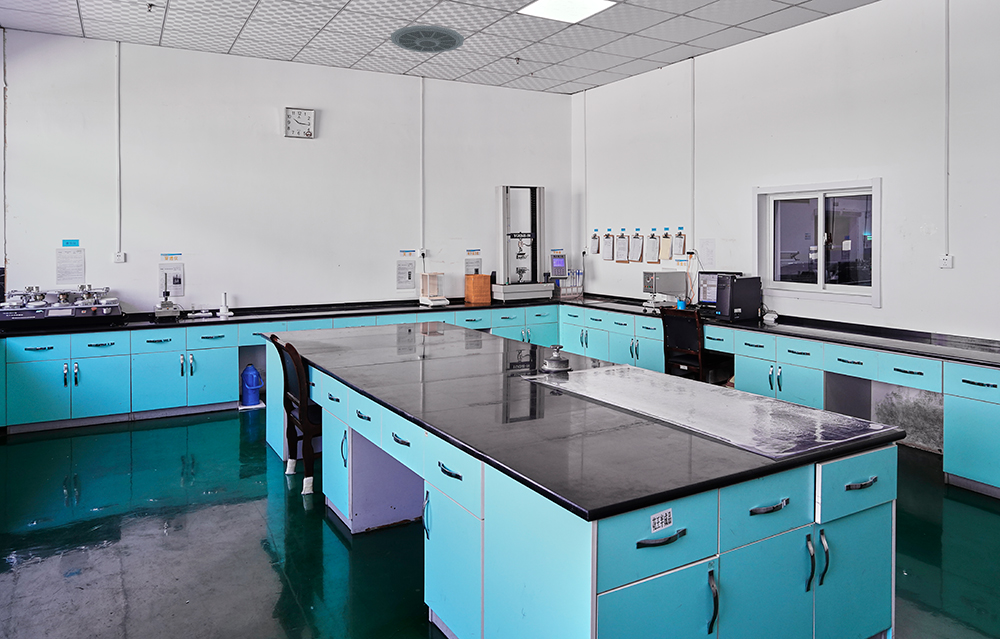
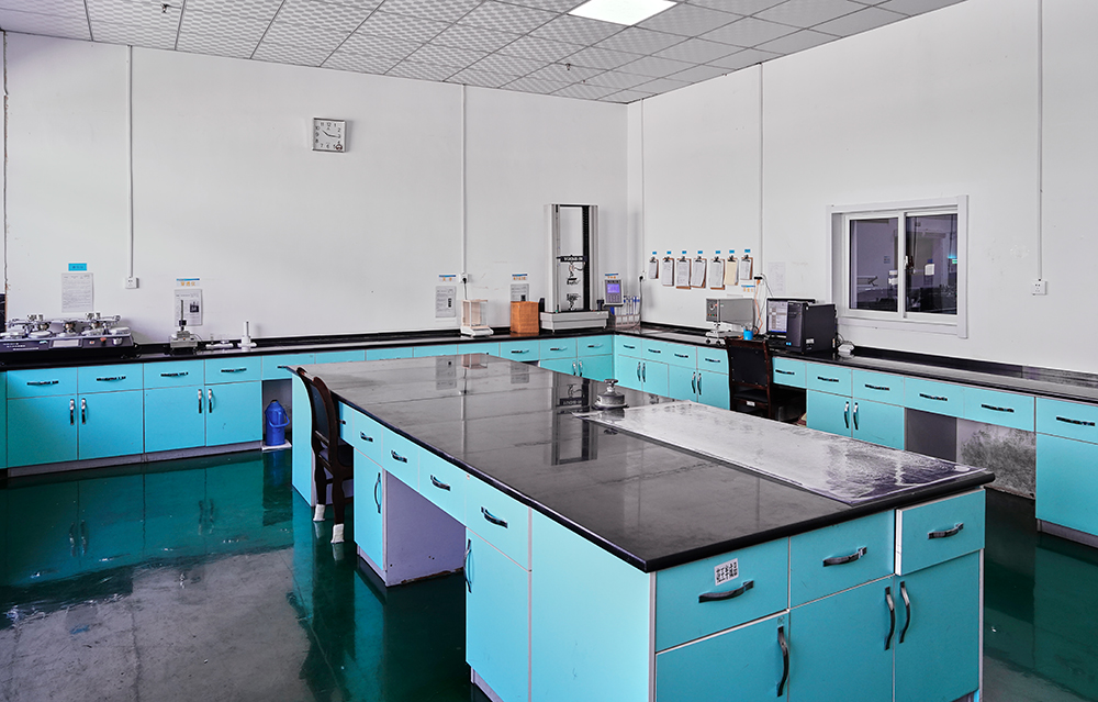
- ceiling vent [390,24,465,54]
